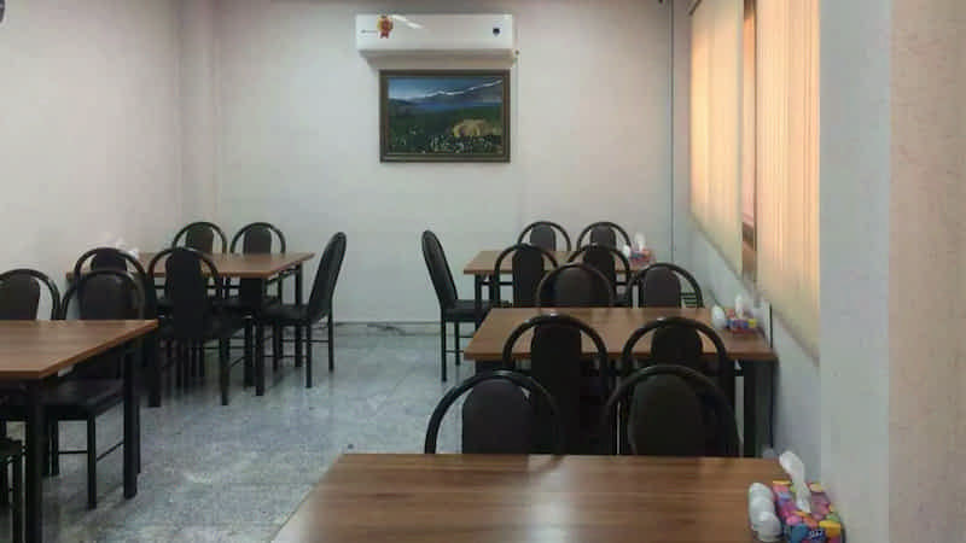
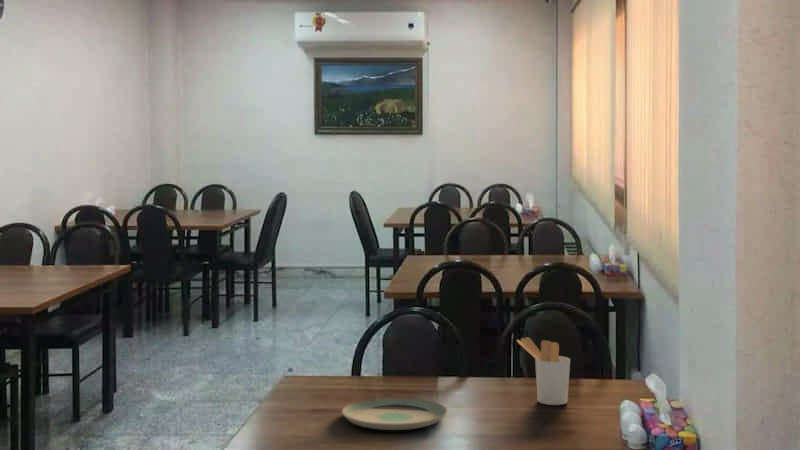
+ plate [341,396,448,431]
+ utensil holder [516,336,571,406]
